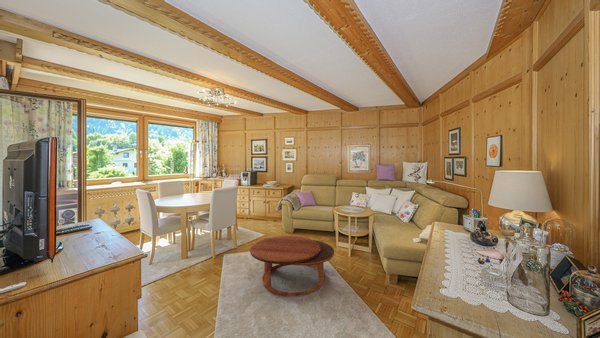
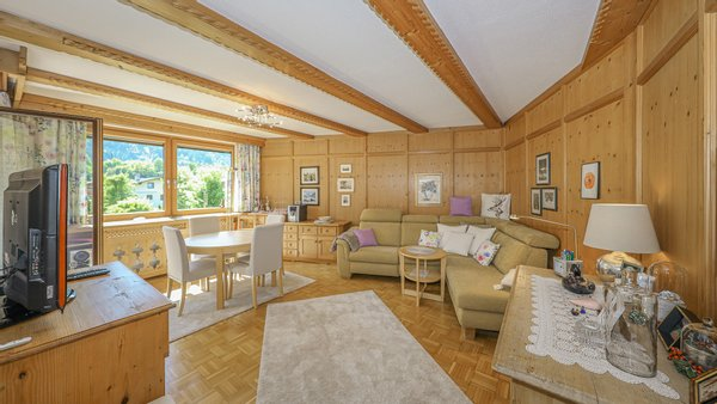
- coffee table [249,235,335,297]
